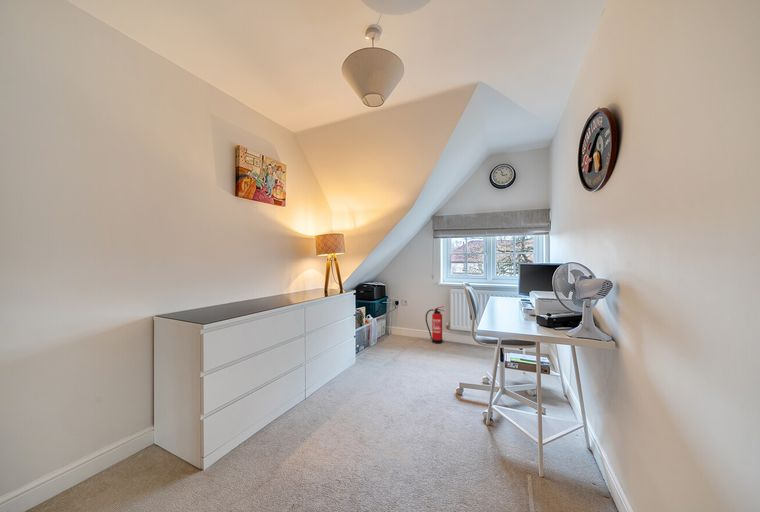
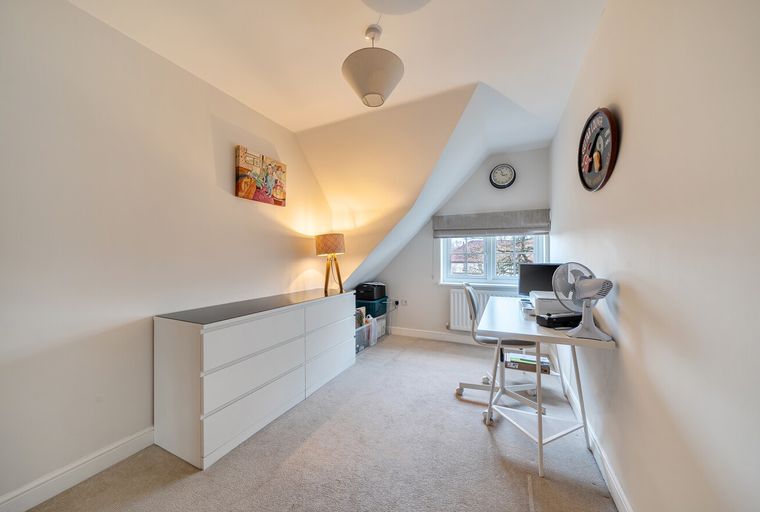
- fire extinguisher [425,305,445,345]
